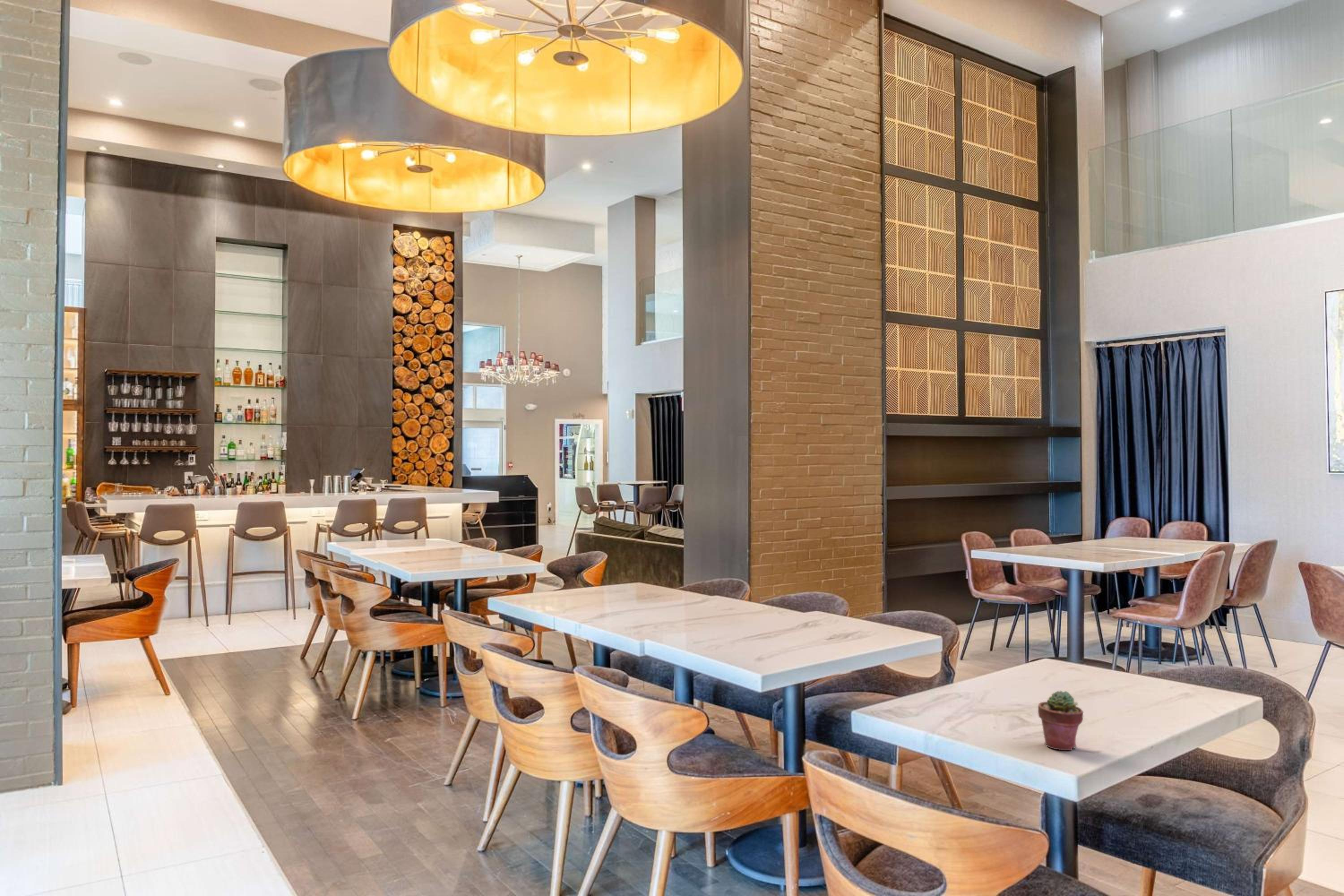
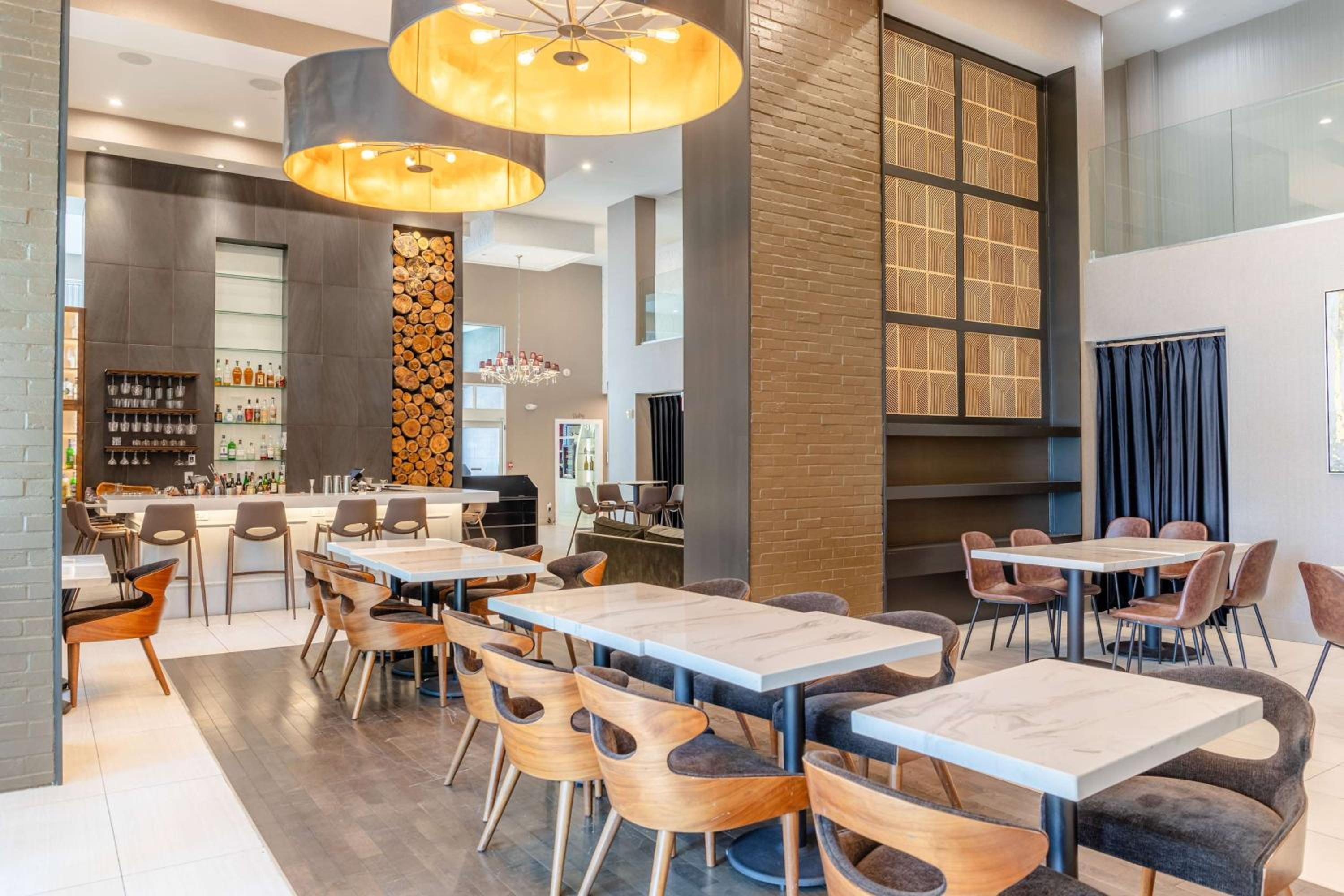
- potted succulent [1038,690,1084,750]
